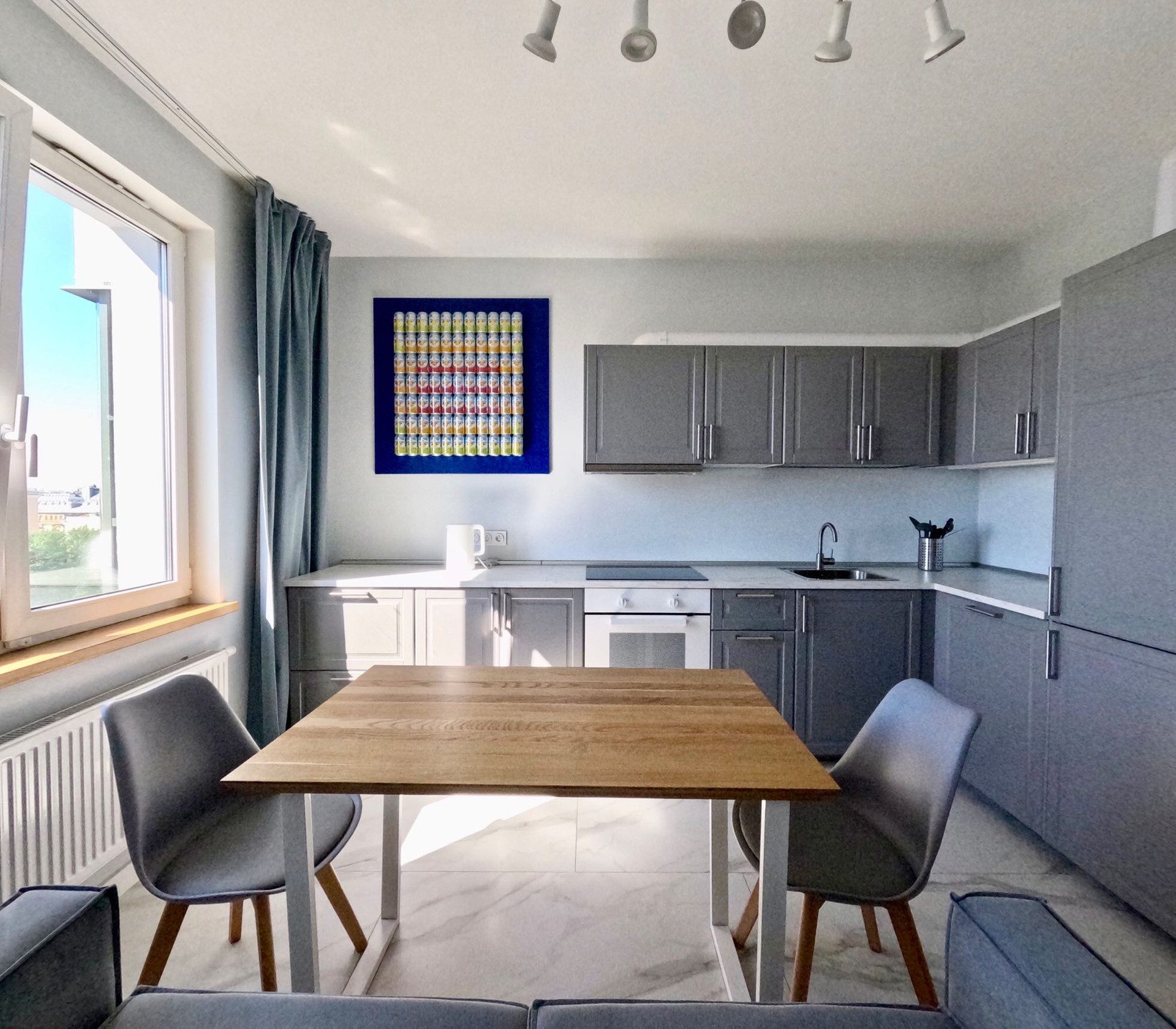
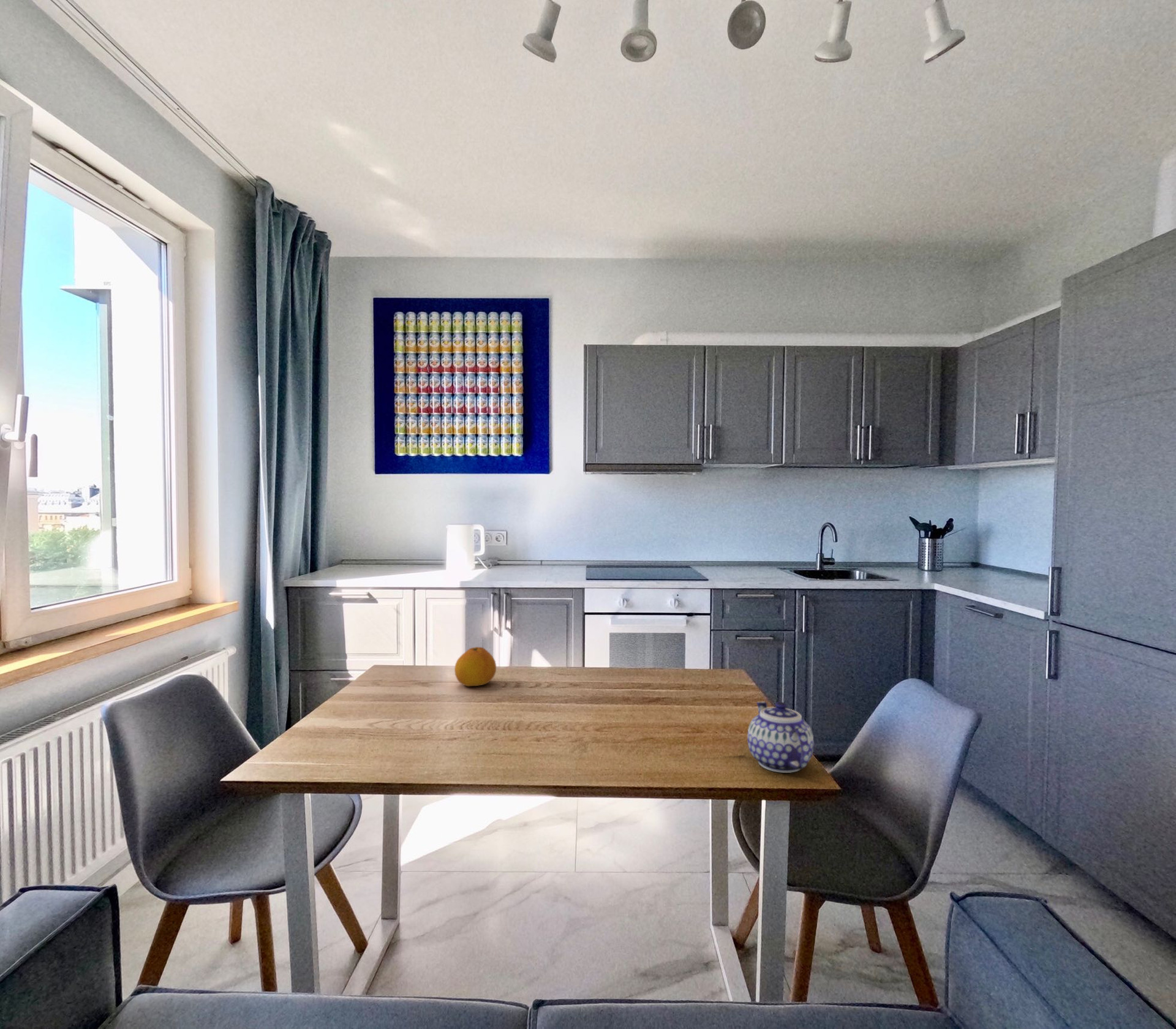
+ fruit [454,646,497,687]
+ teapot [747,701,815,774]
